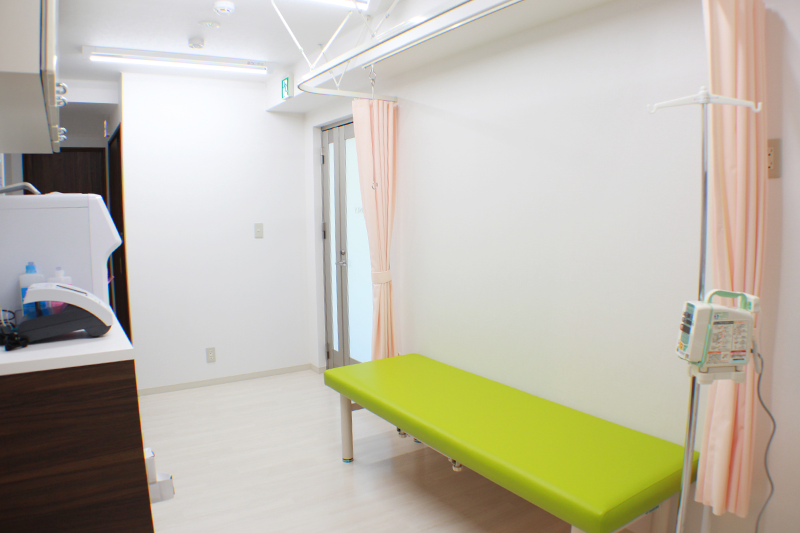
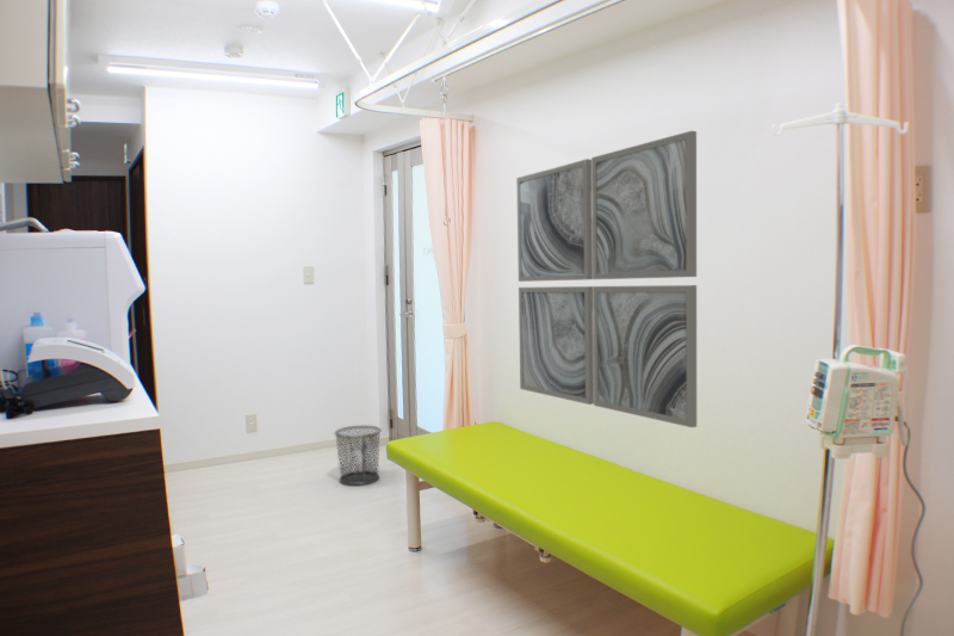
+ waste bin [334,425,383,486]
+ wall art [515,130,698,428]
